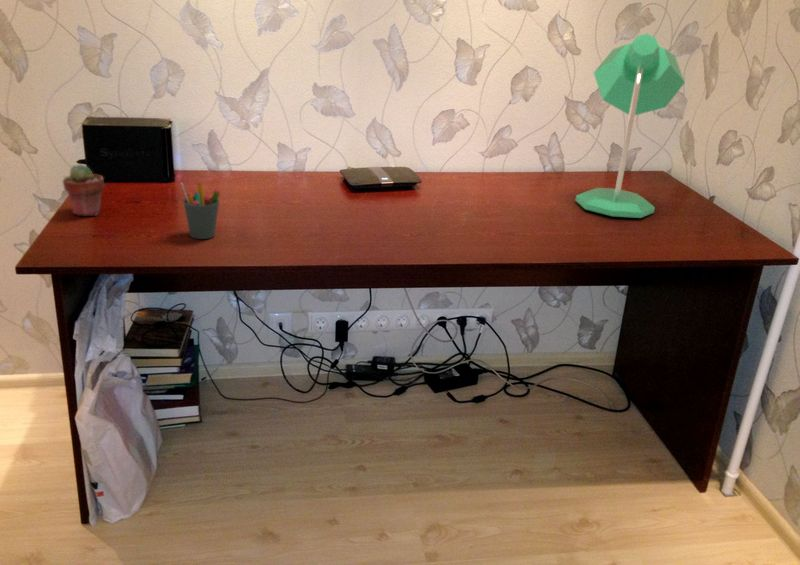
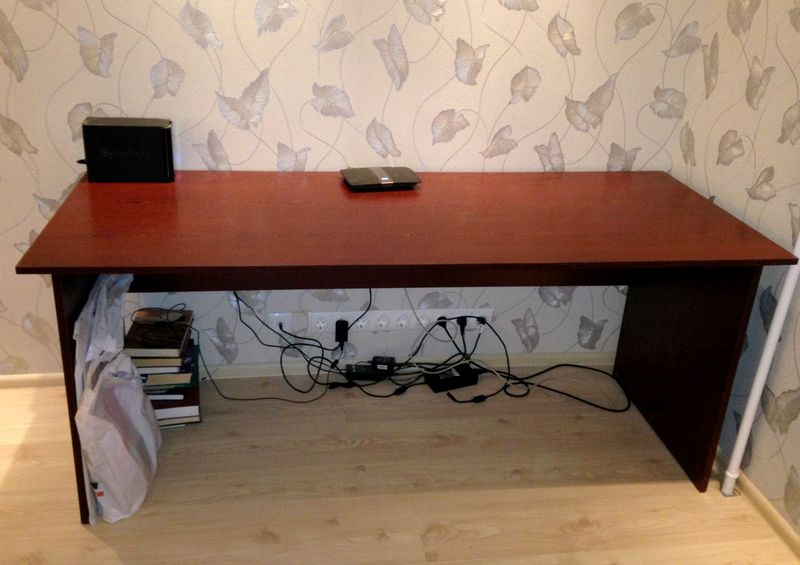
- desk lamp [574,33,686,219]
- potted succulent [62,163,106,217]
- pen holder [180,181,222,240]
